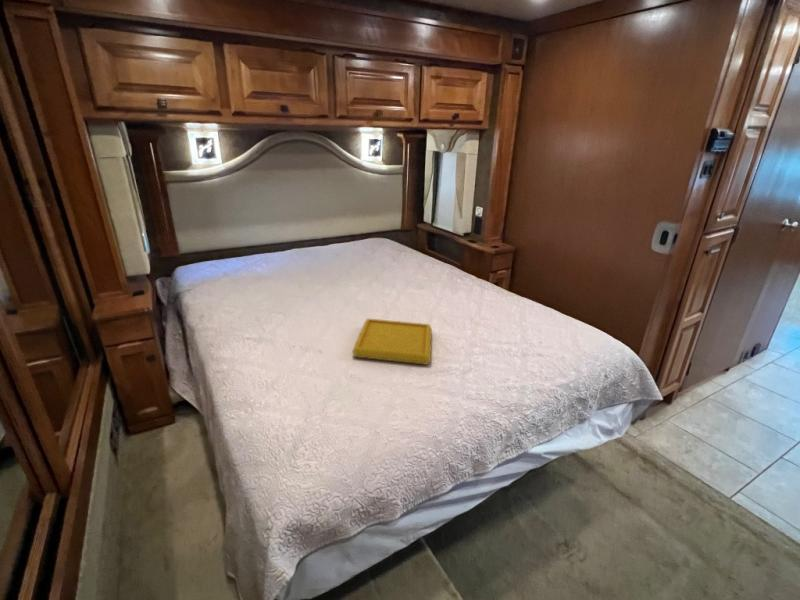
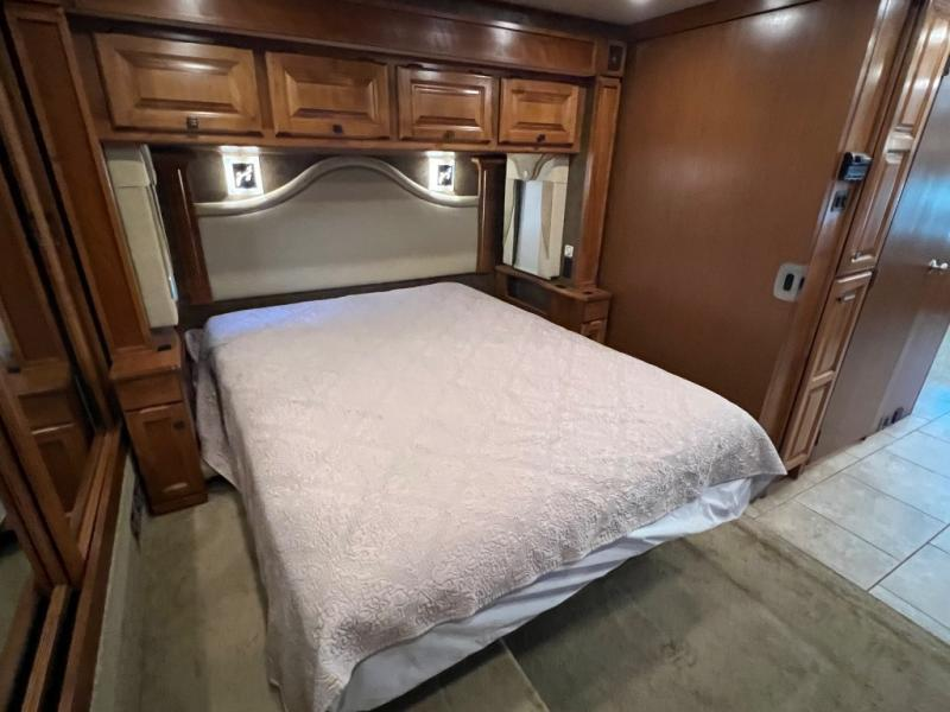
- serving tray [351,318,433,366]
